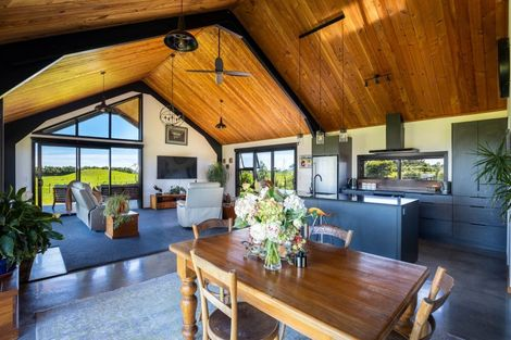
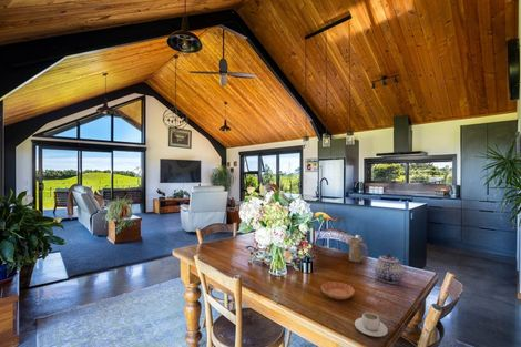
+ saucer [320,280,356,300]
+ mug [348,236,369,263]
+ teapot [372,253,405,285]
+ teacup [354,312,389,338]
